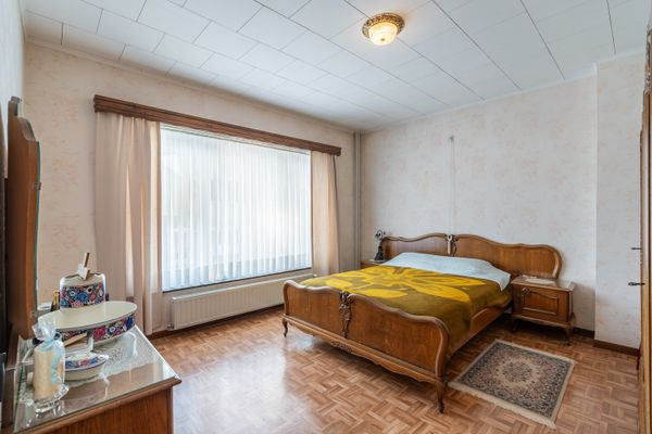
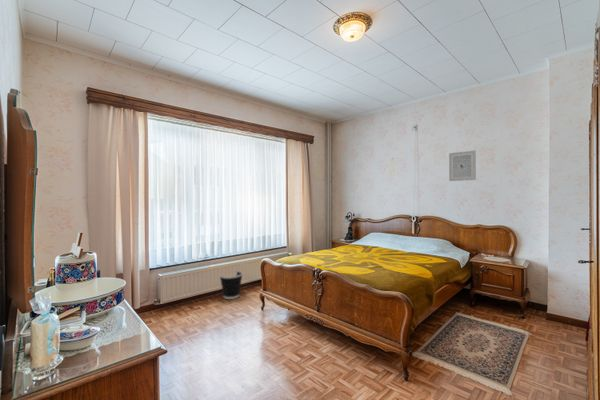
+ wastebasket [218,270,244,300]
+ wall art [448,150,477,182]
